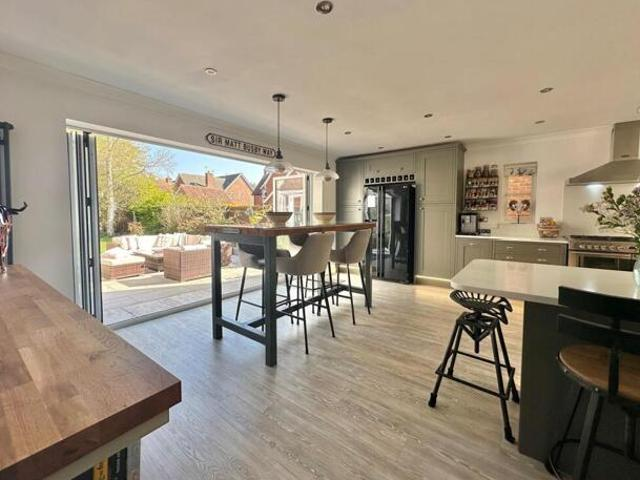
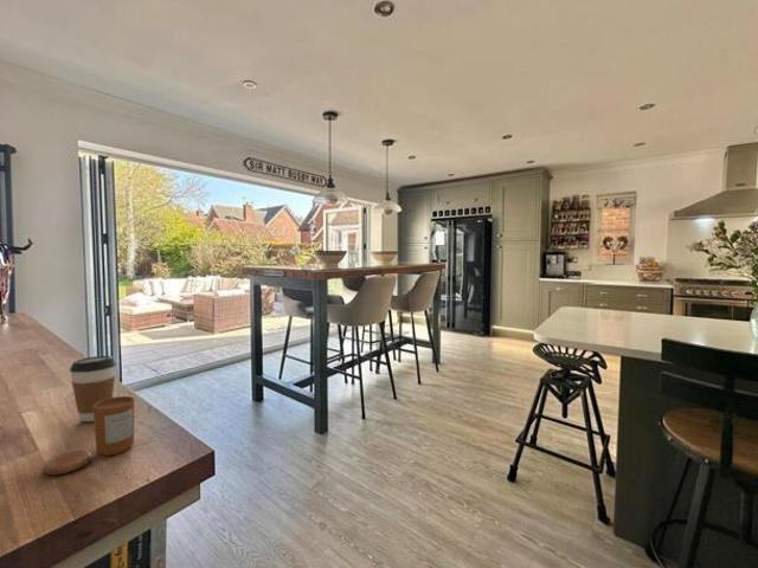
+ candle [43,395,135,476]
+ coffee cup [69,355,117,422]
